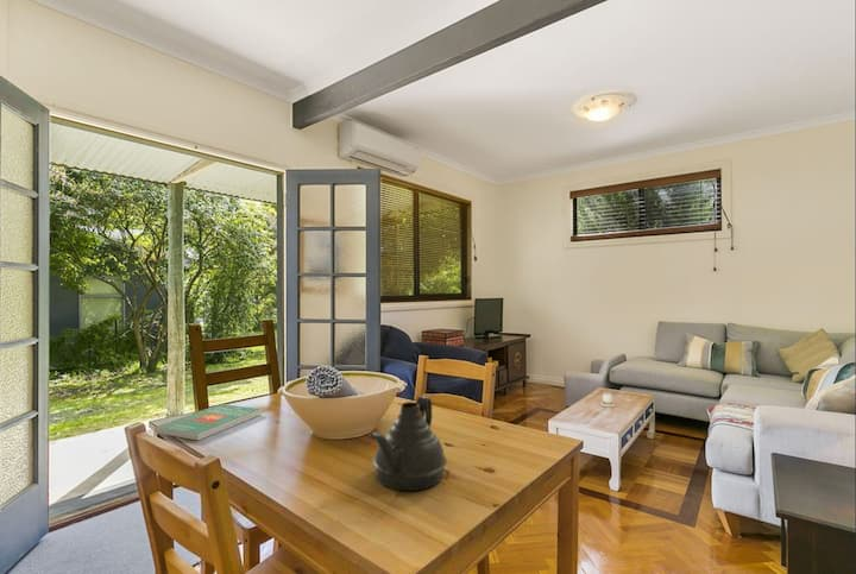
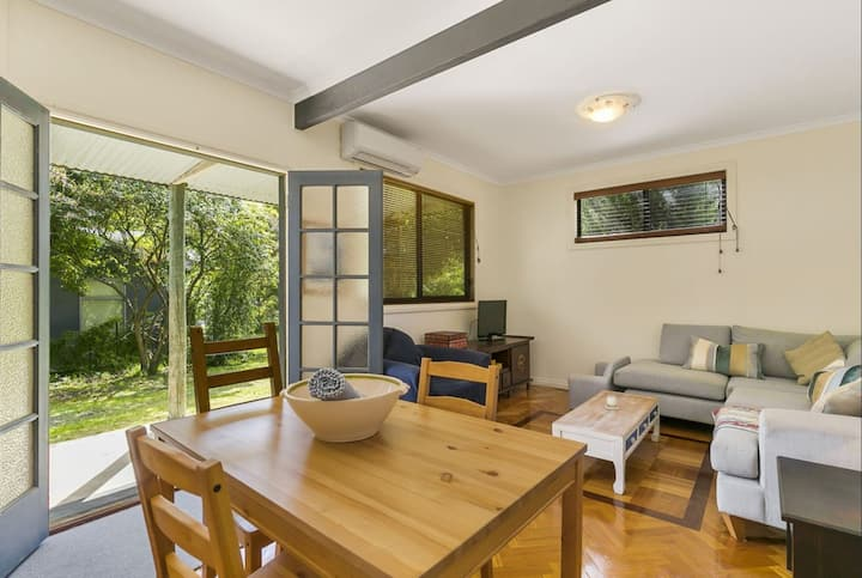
- book [153,403,262,442]
- teapot [369,395,448,492]
